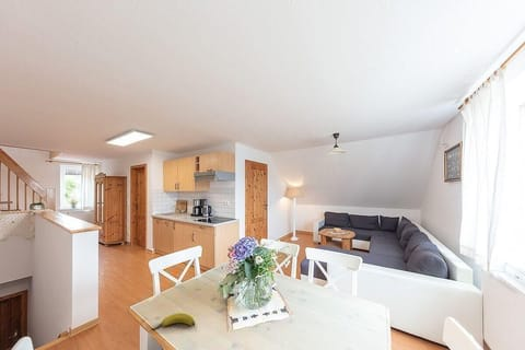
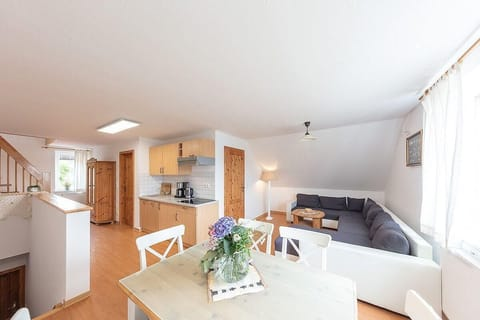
- banana [150,312,196,331]
